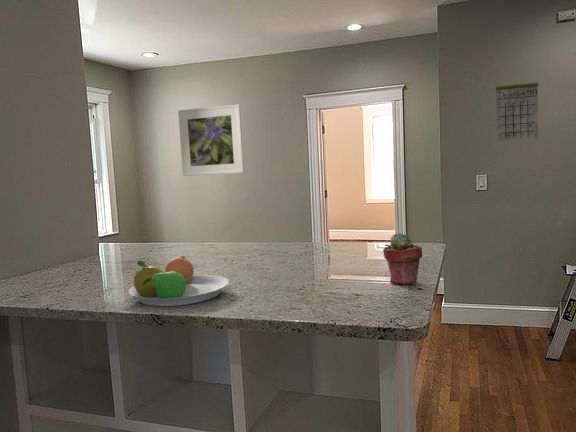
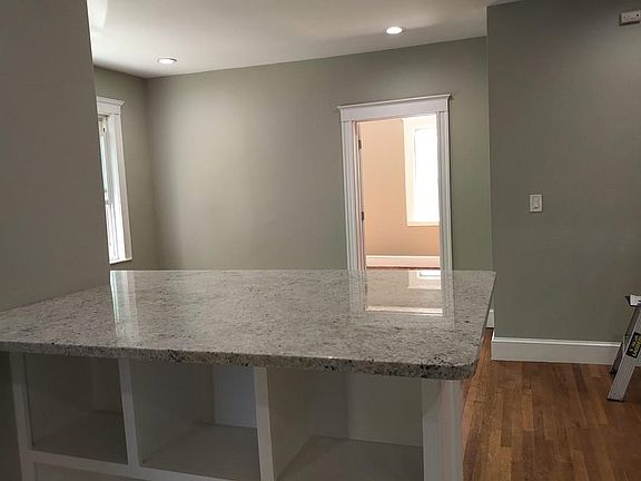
- calendar [495,71,539,142]
- potted succulent [382,232,423,286]
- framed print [177,103,245,177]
- fruit bowl [128,255,230,307]
